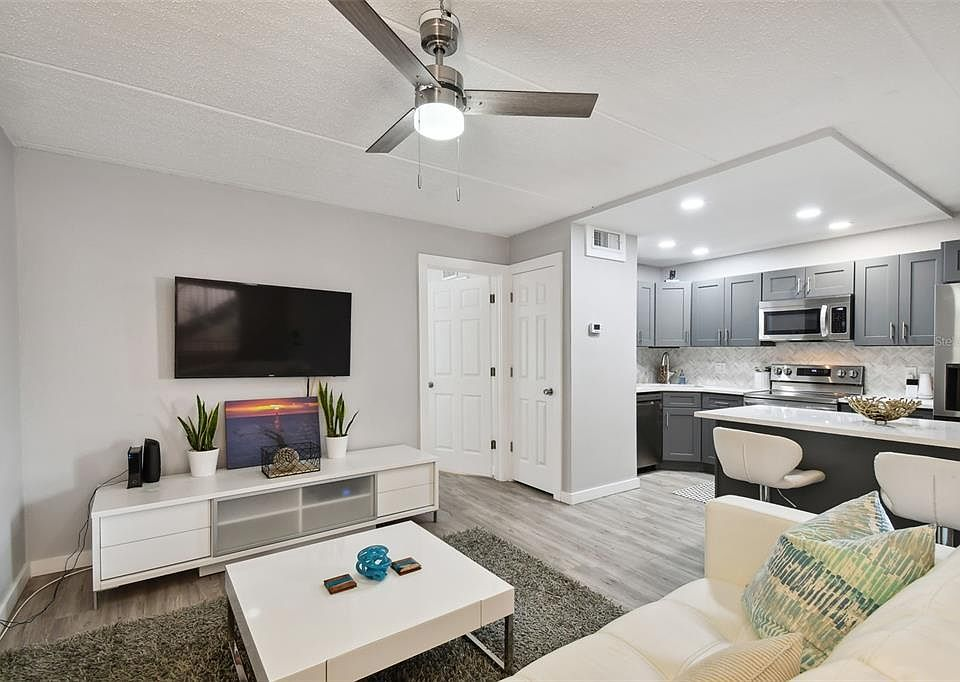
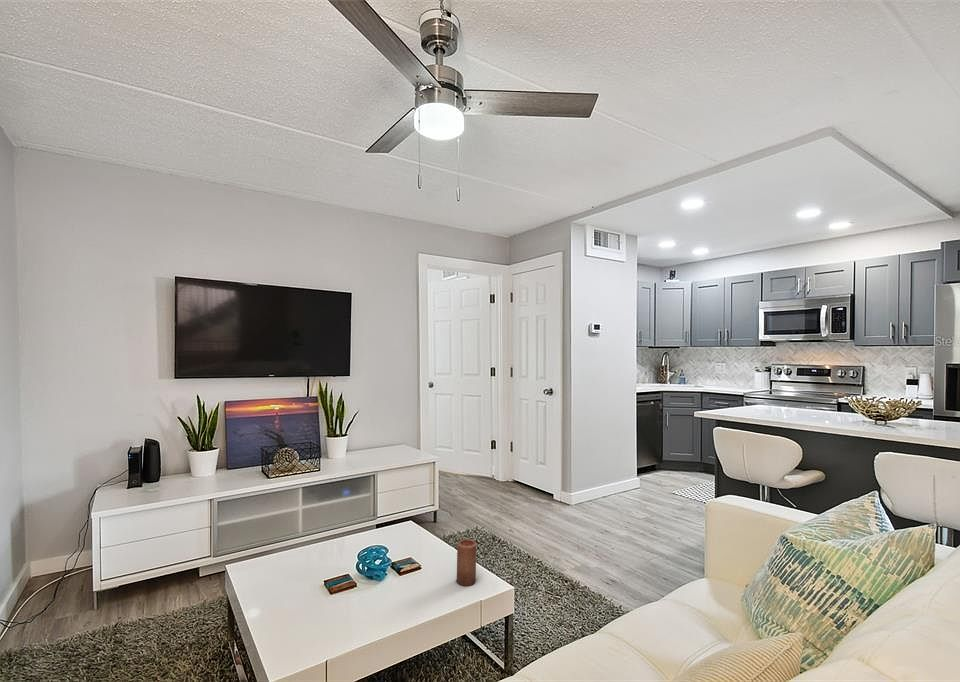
+ candle [455,539,478,587]
